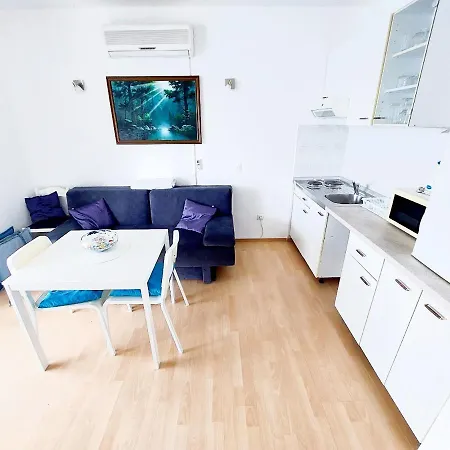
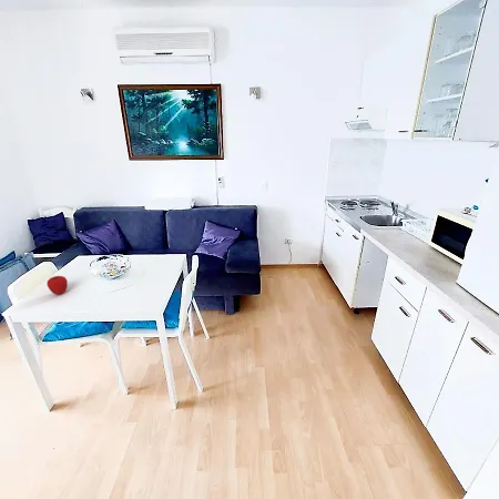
+ apple [45,275,69,296]
